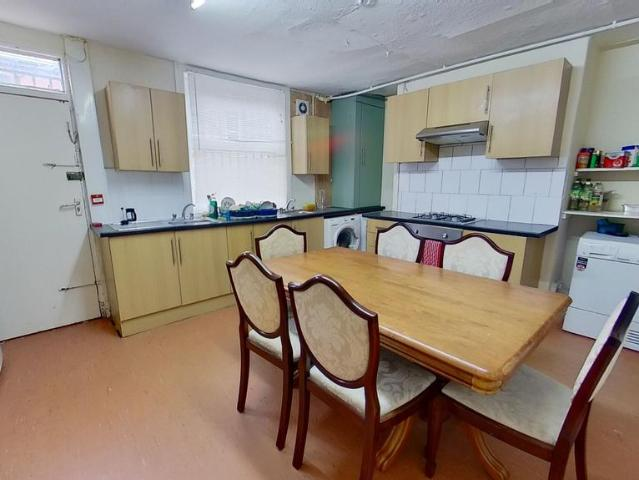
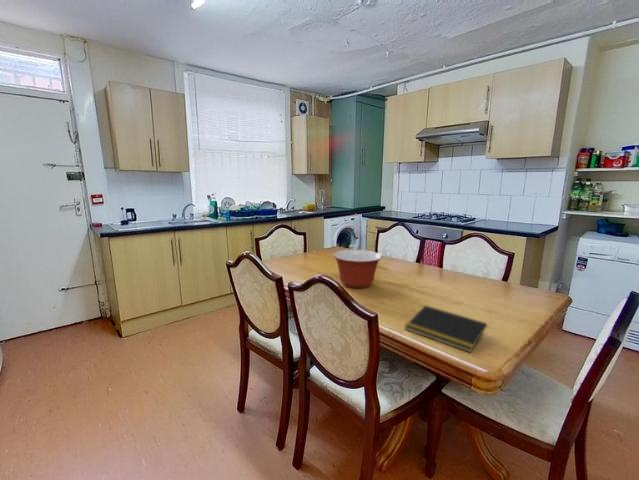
+ mixing bowl [332,249,383,289]
+ notepad [404,304,488,353]
